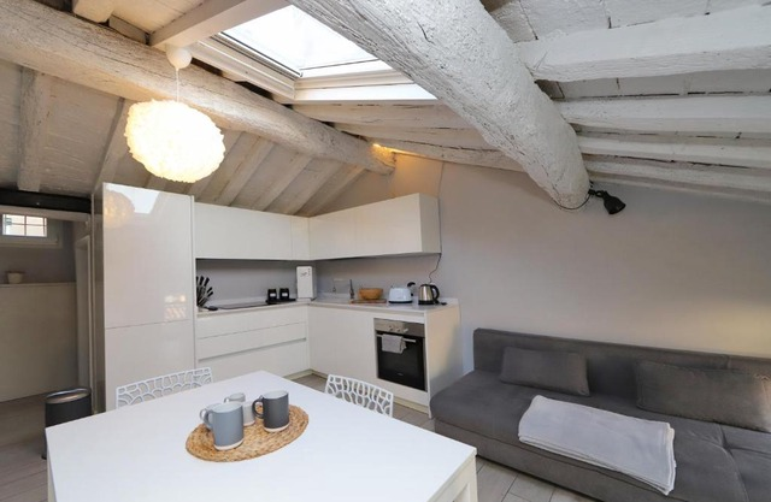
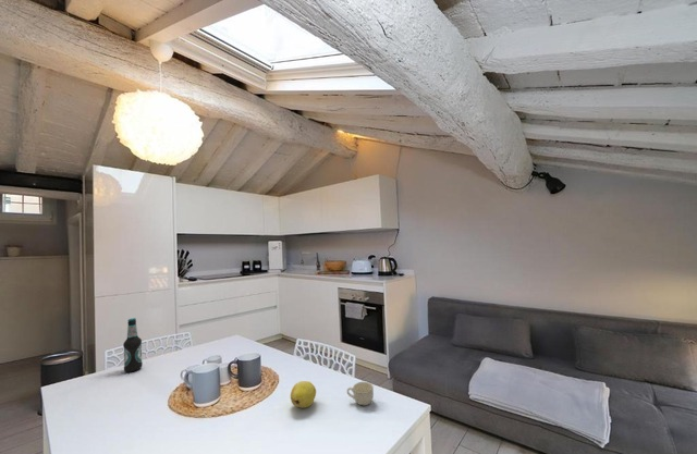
+ cup [346,381,375,406]
+ bottle [122,317,144,373]
+ fruit [290,380,317,408]
